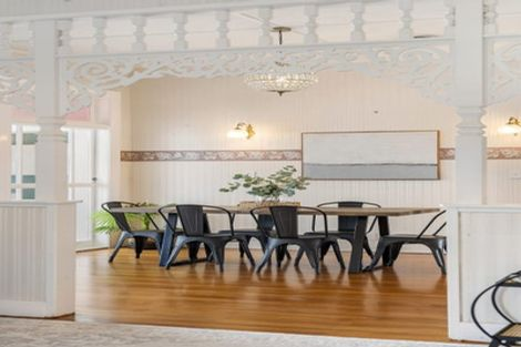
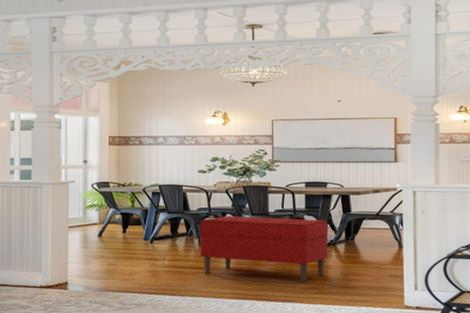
+ bench [199,215,328,283]
